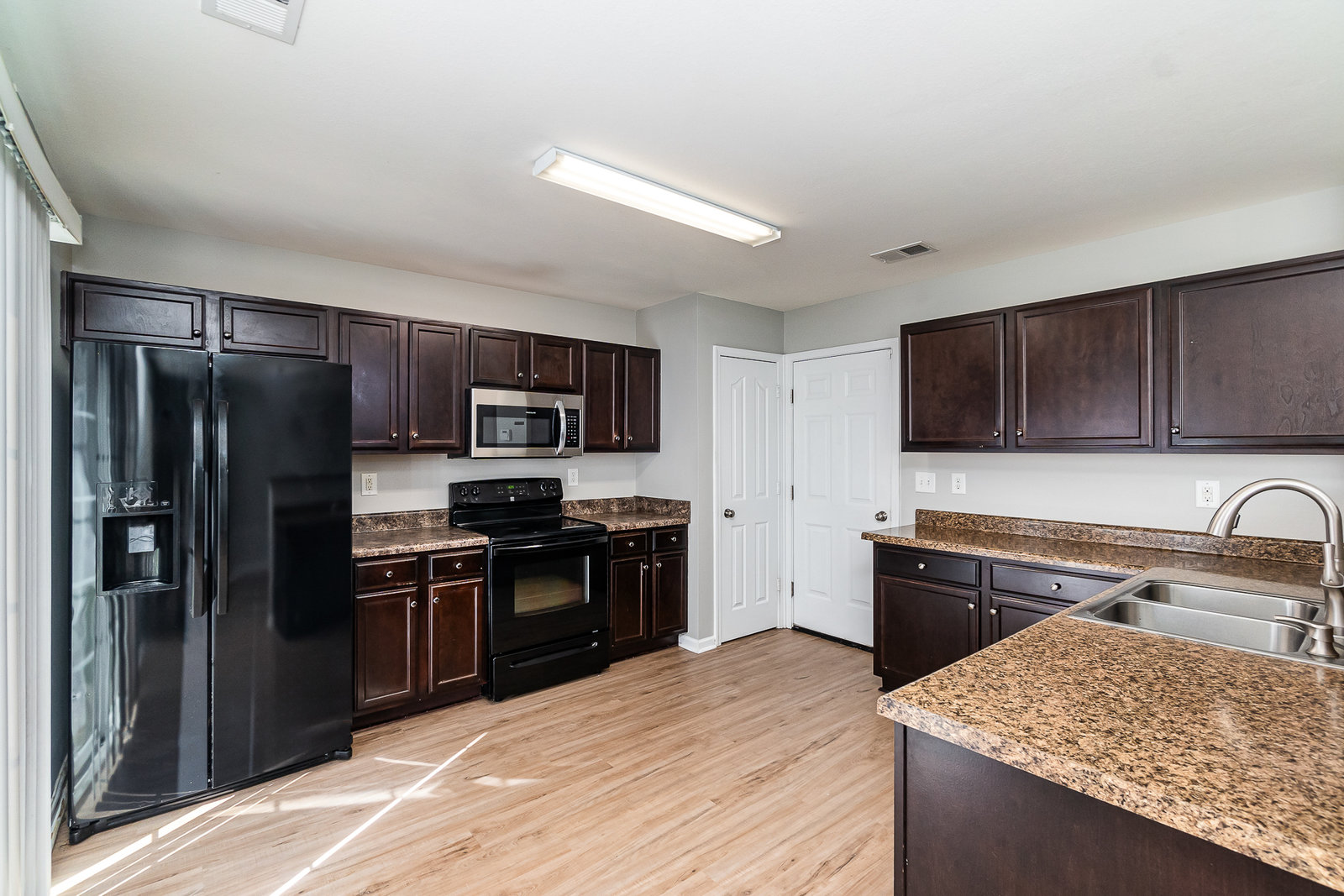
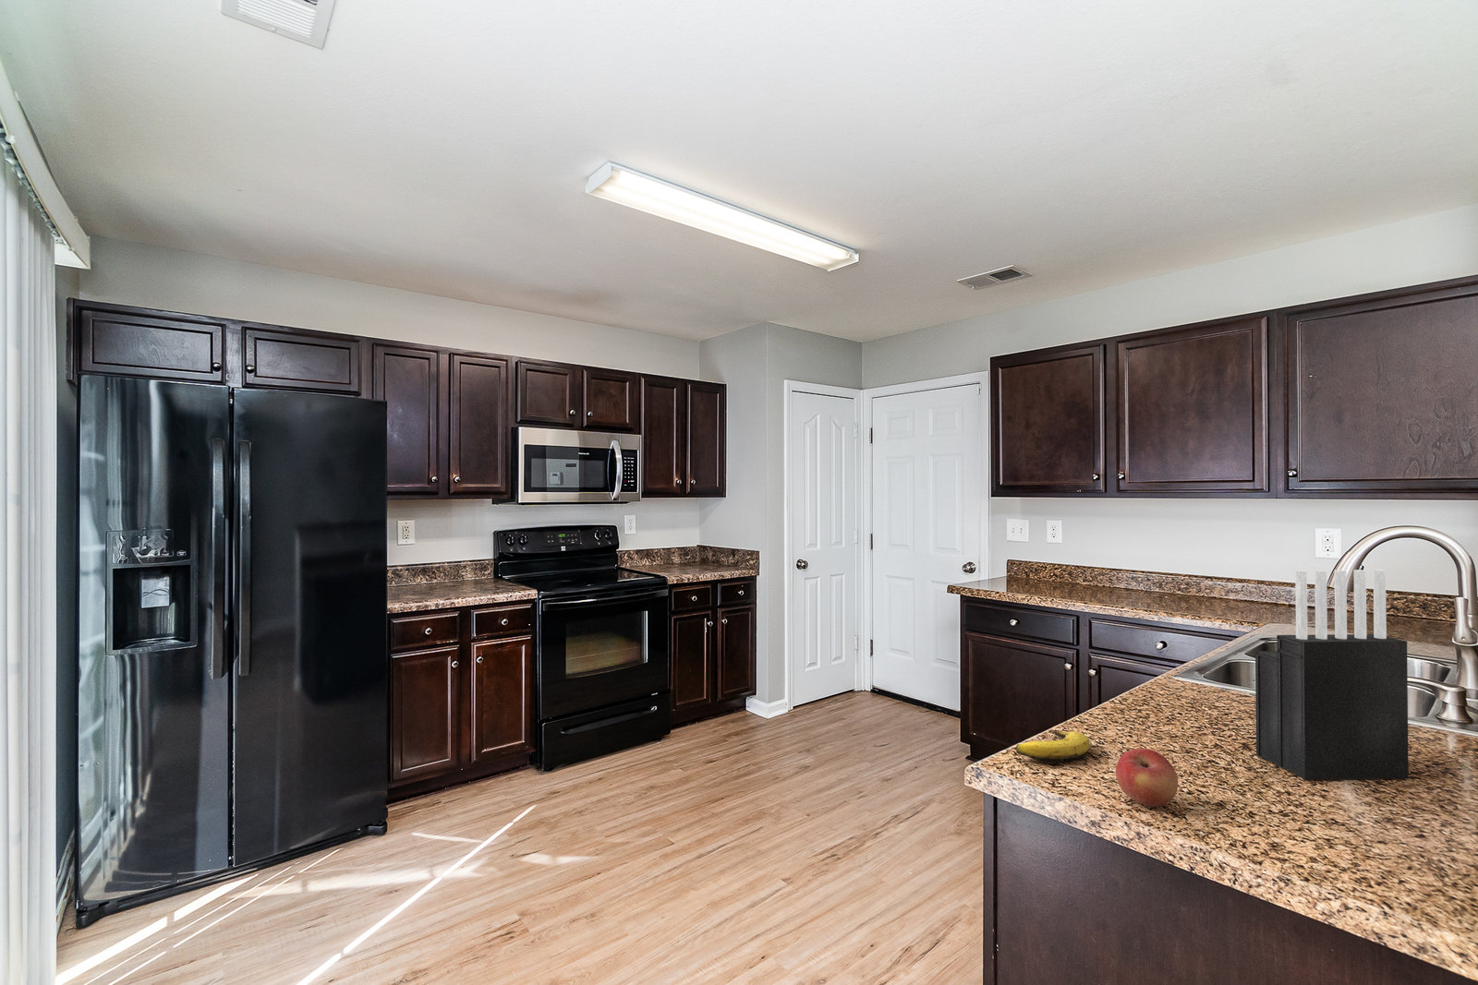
+ knife block [1255,568,1410,781]
+ apple [1115,748,1179,808]
+ banana [1015,730,1091,763]
